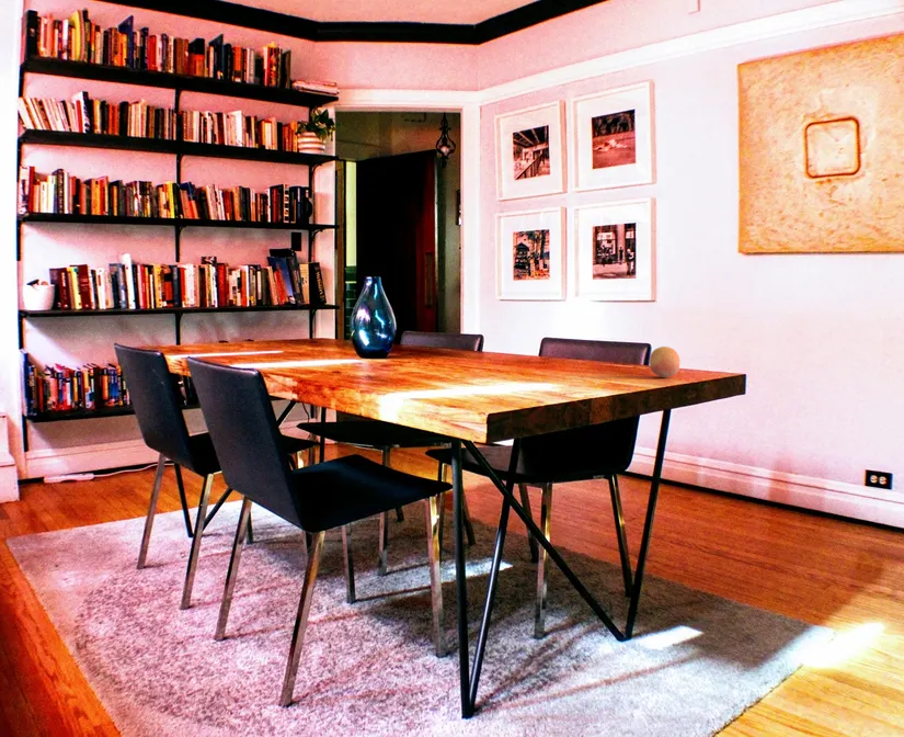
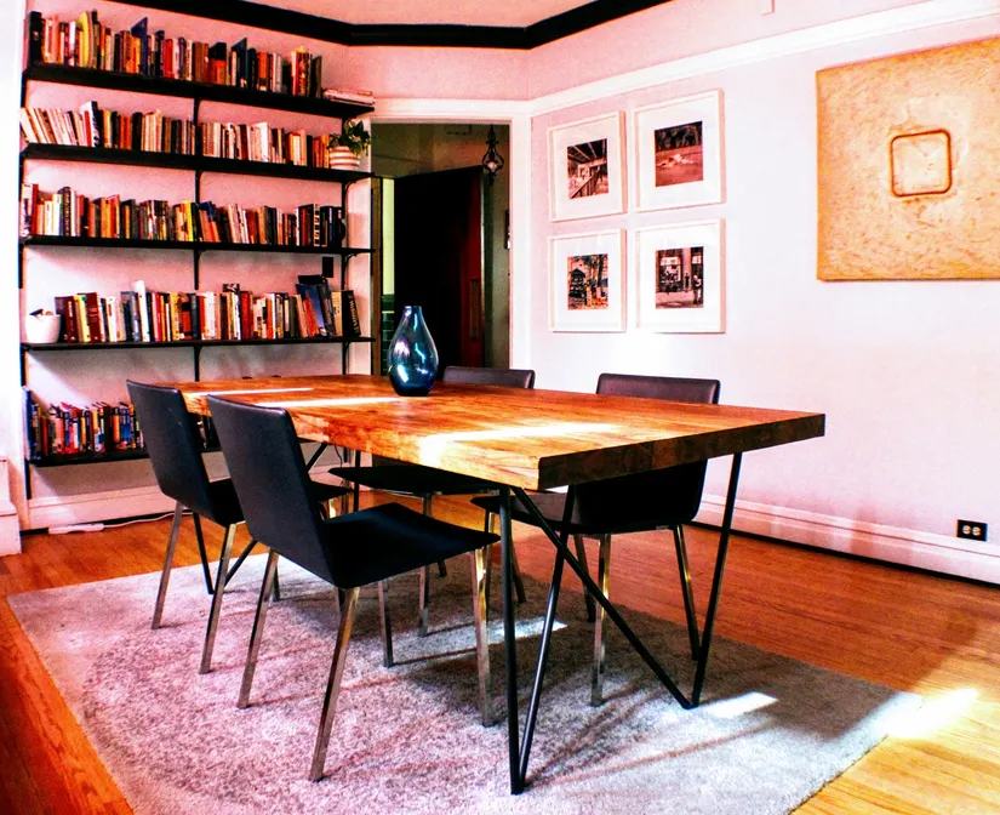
- fruit [649,345,682,378]
